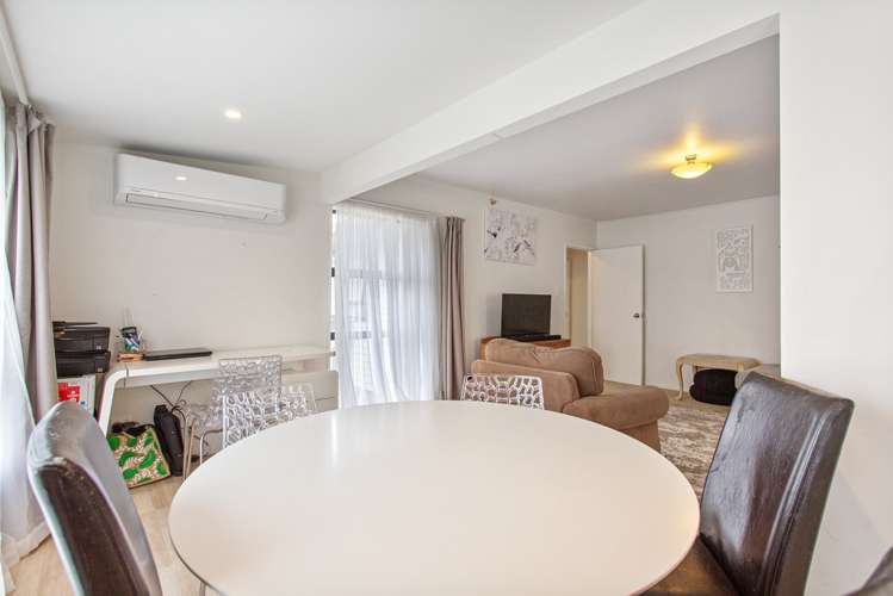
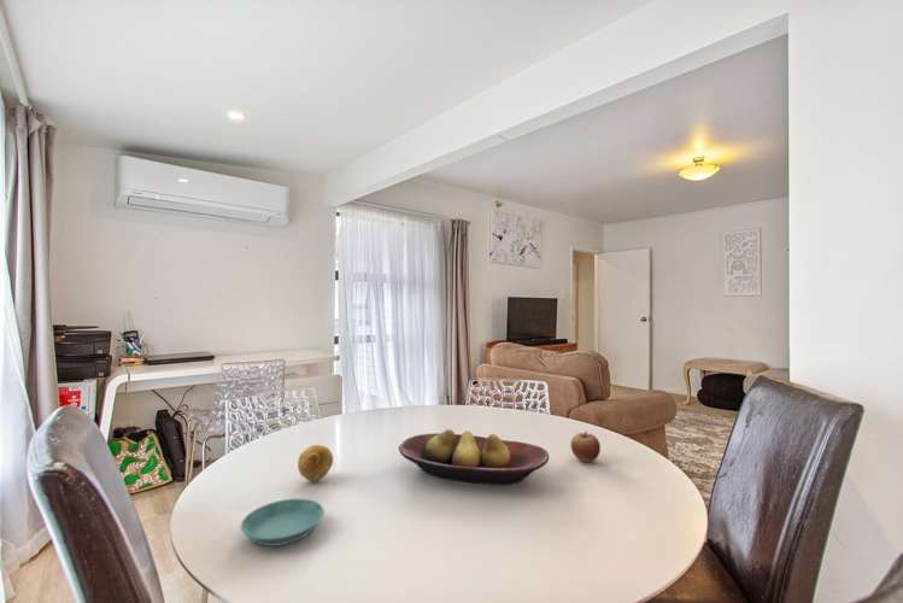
+ fruit bowl [398,428,550,487]
+ apple [570,431,602,463]
+ saucer [240,497,326,548]
+ fruit [297,444,334,482]
